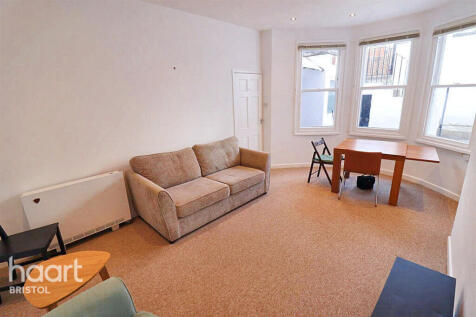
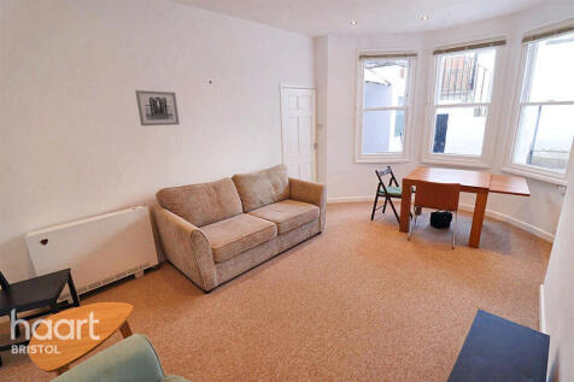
+ wall art [134,89,181,127]
